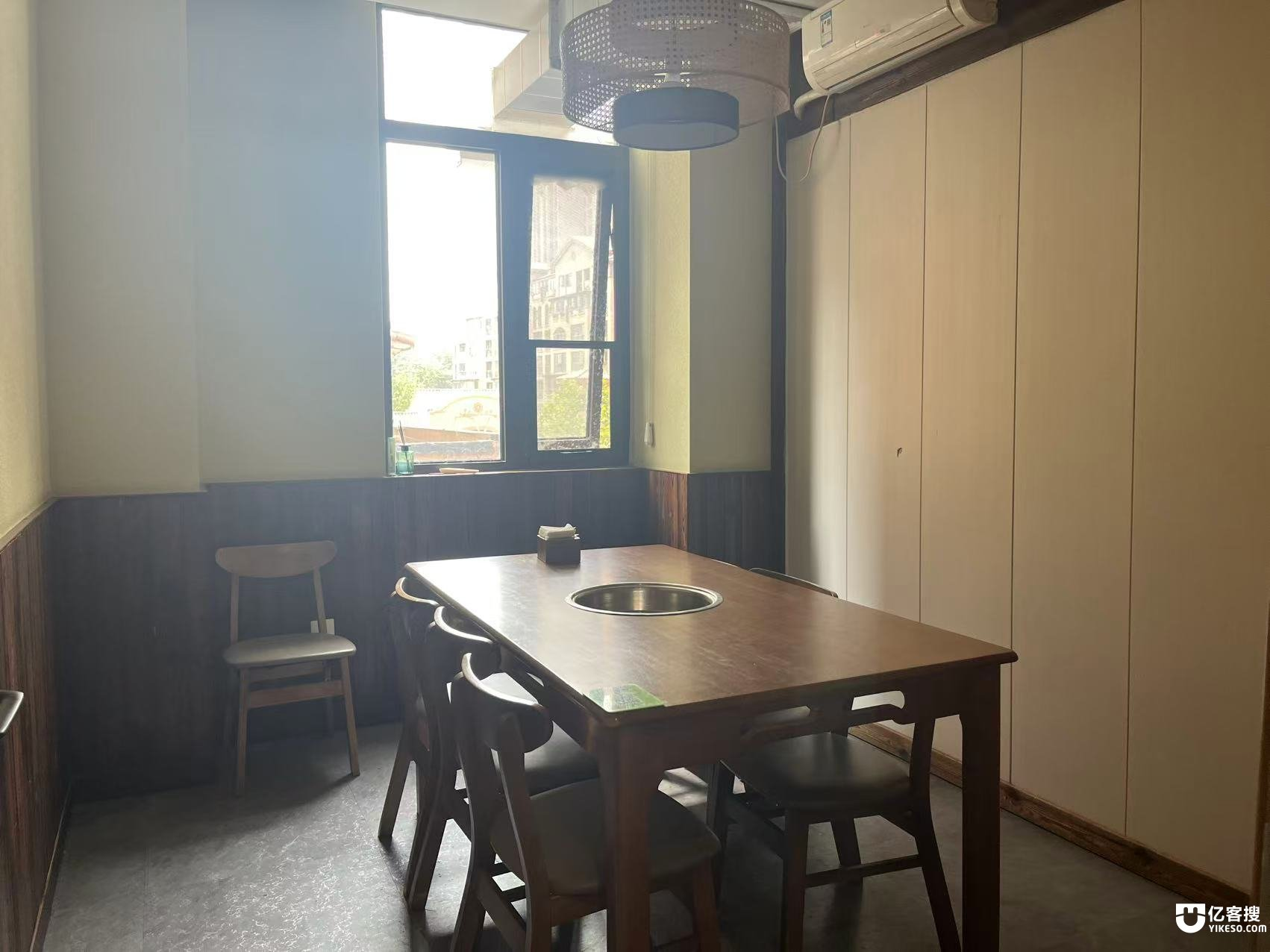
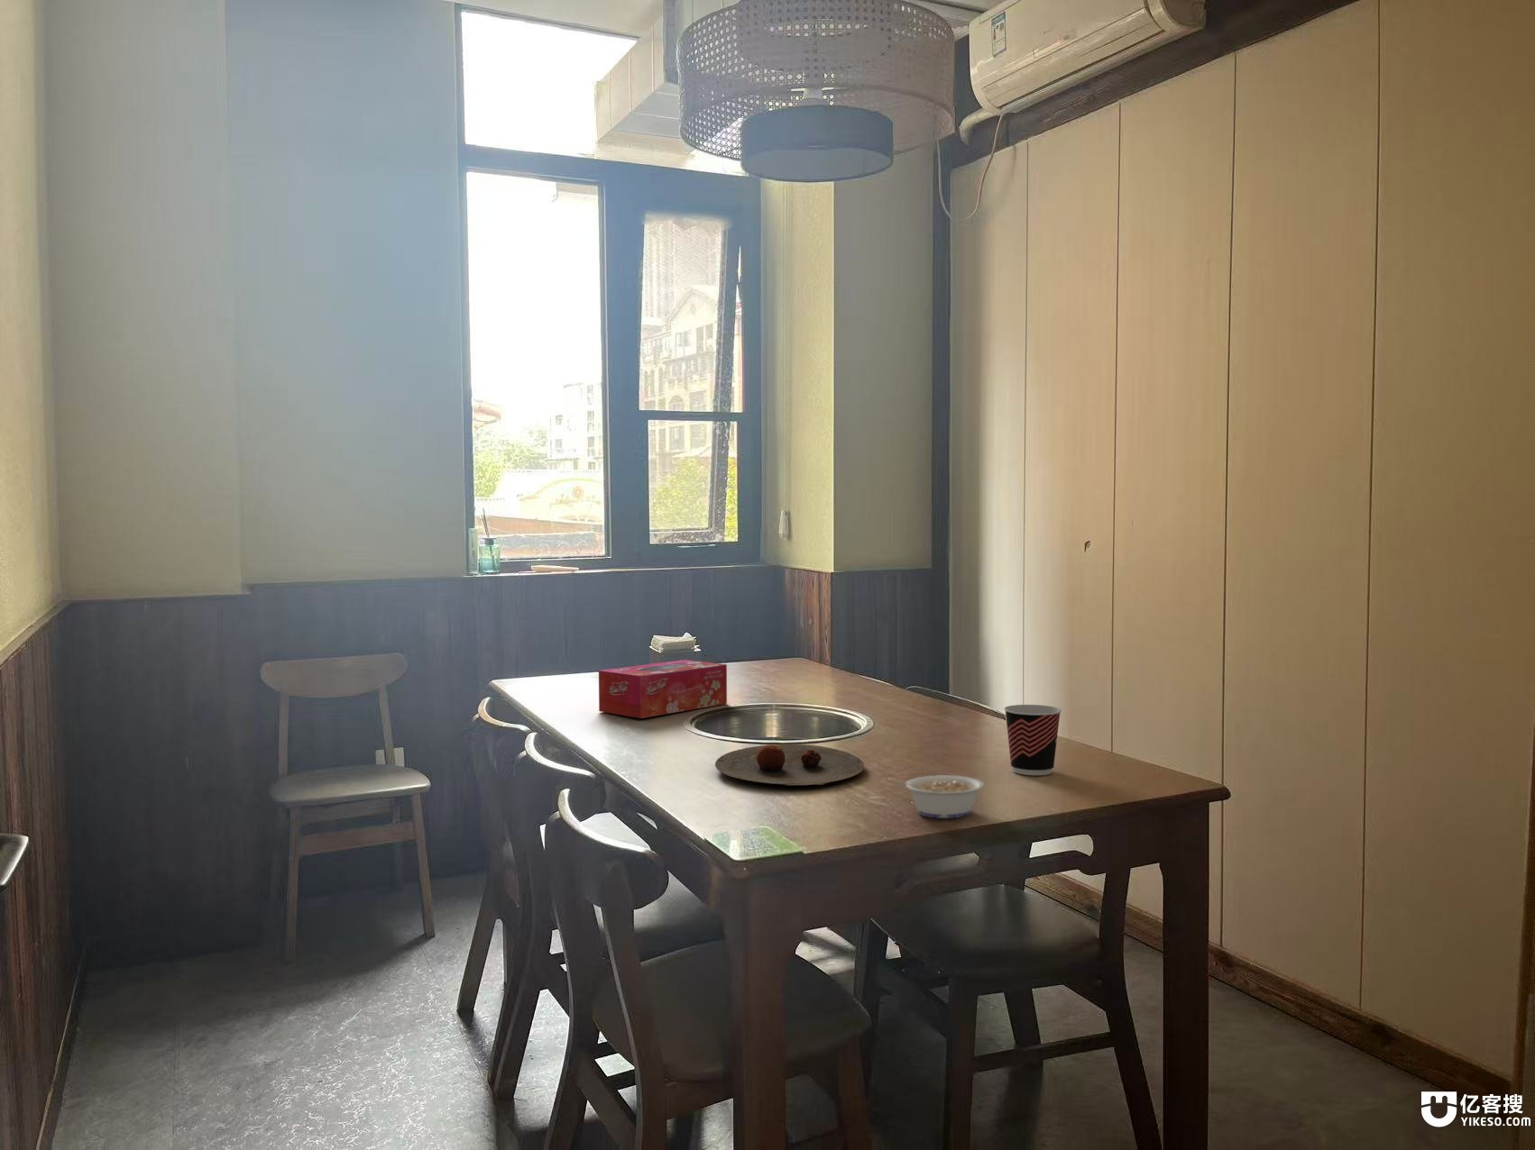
+ plate [714,744,865,786]
+ legume [887,774,985,819]
+ cup [1003,704,1062,776]
+ tissue box [598,658,728,719]
